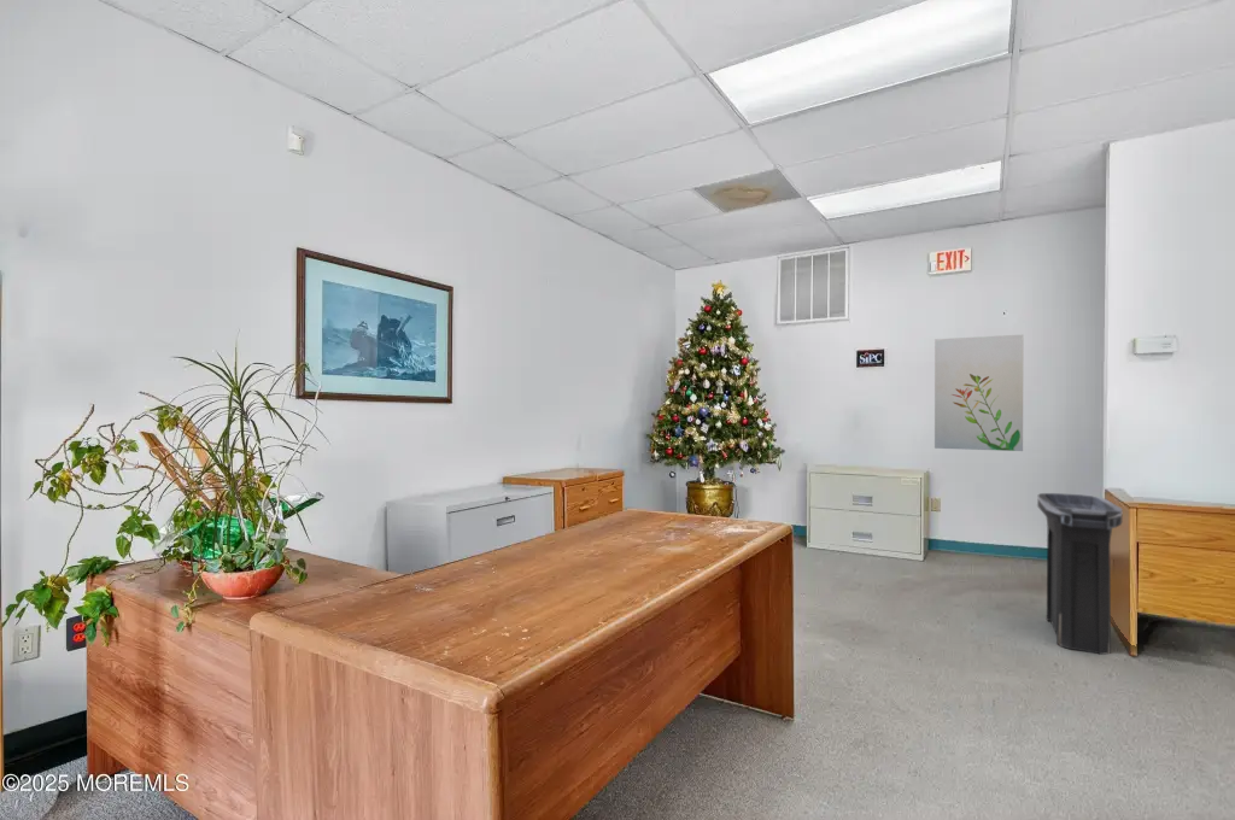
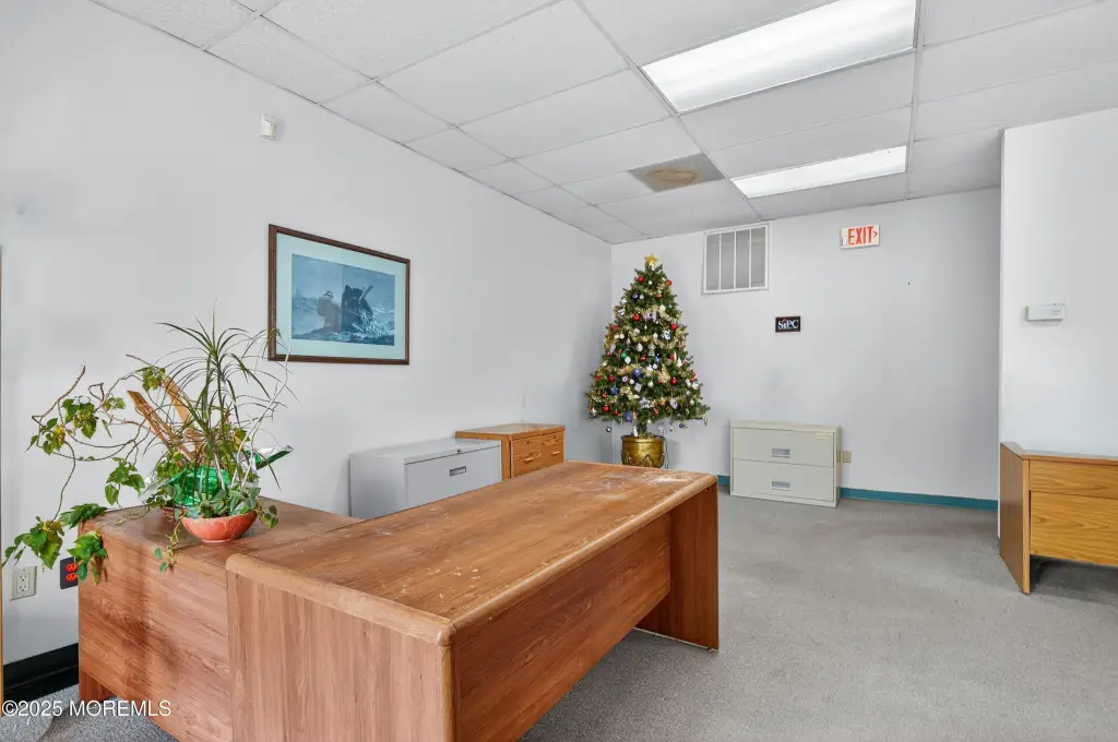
- wall art [933,334,1024,452]
- trash can [1036,492,1123,656]
